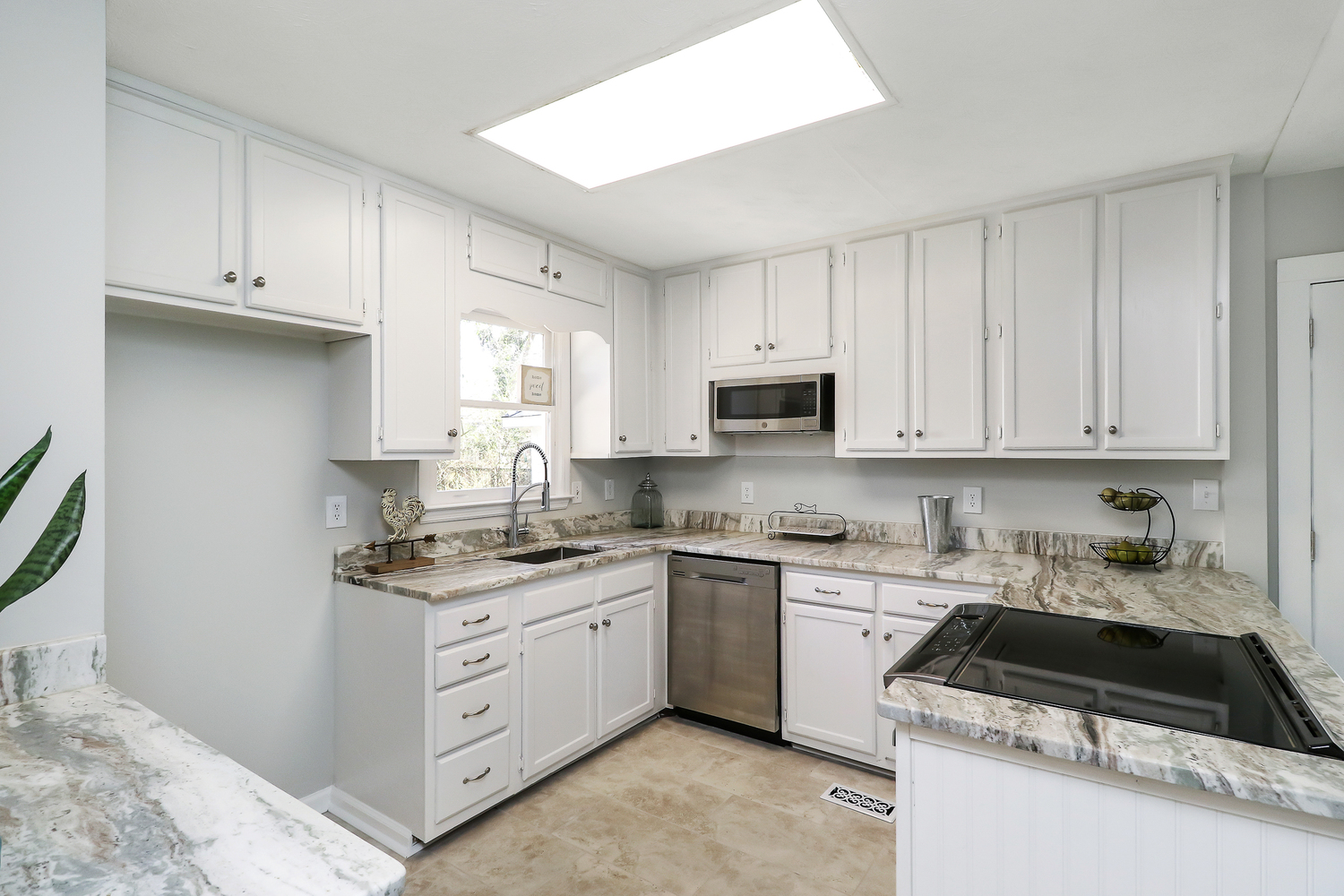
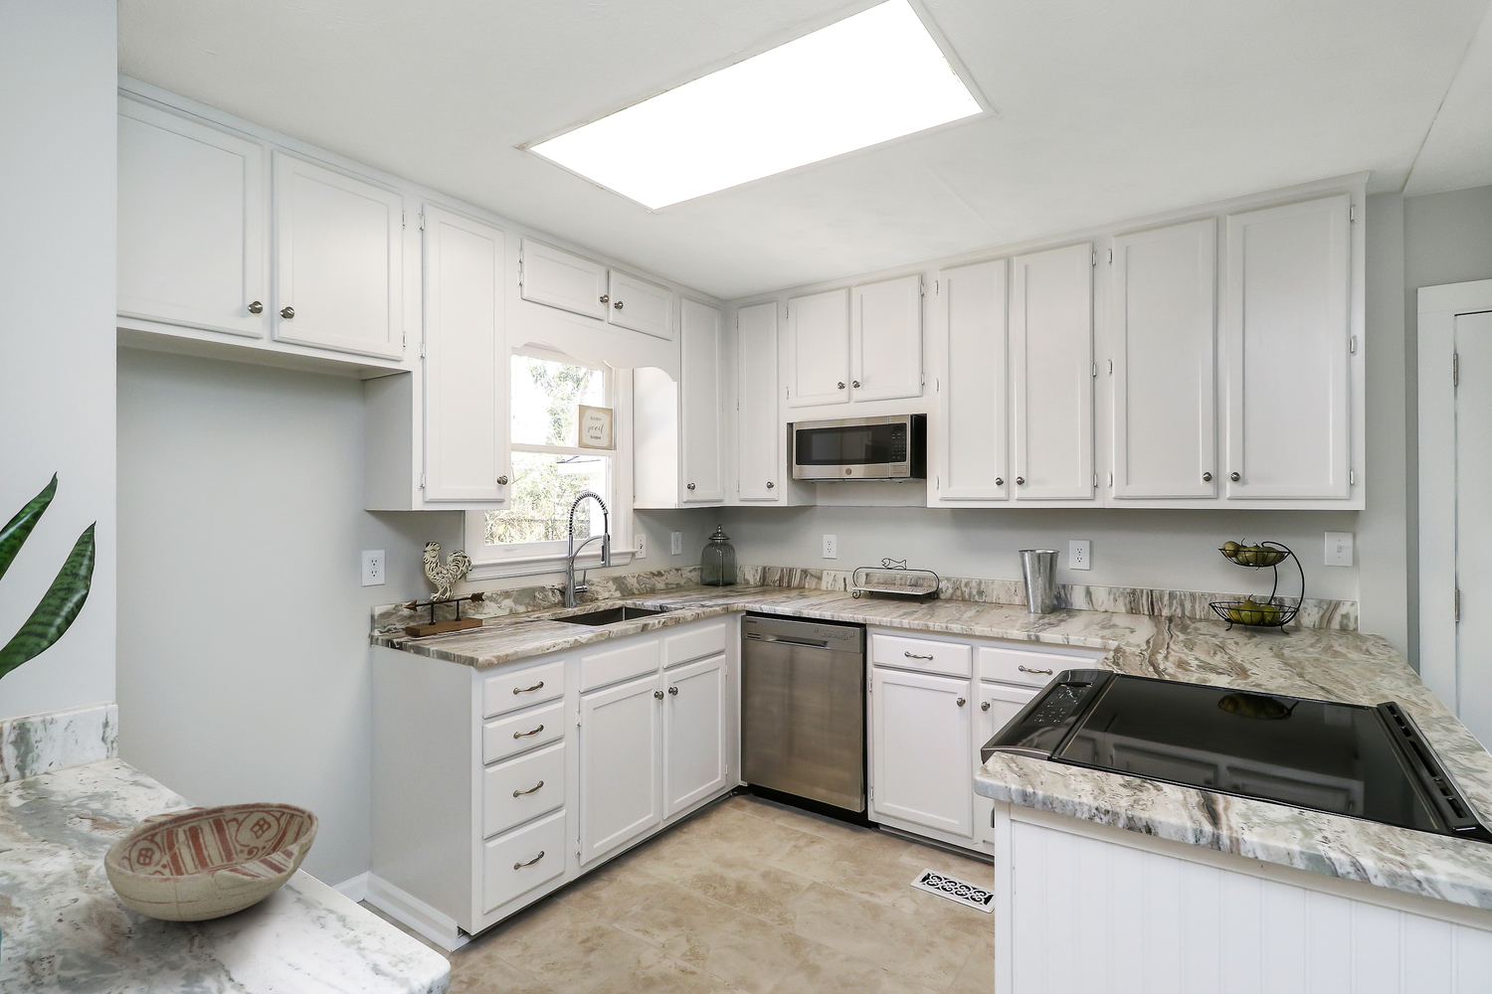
+ decorative bowl [103,801,321,922]
